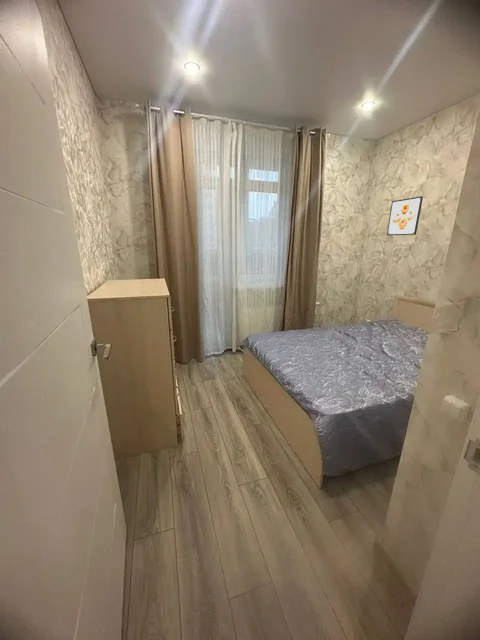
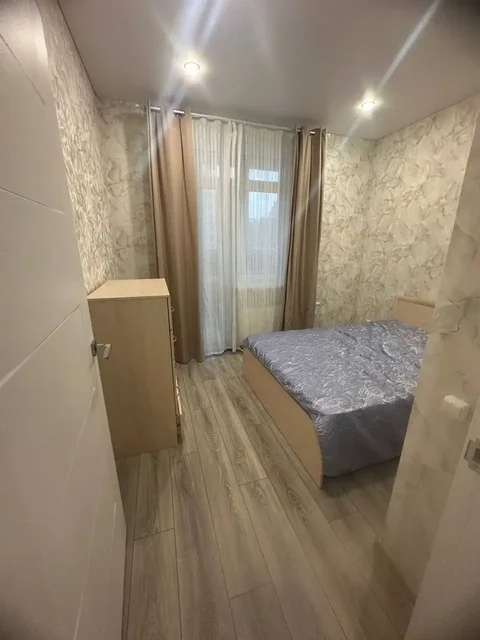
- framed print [386,195,424,236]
